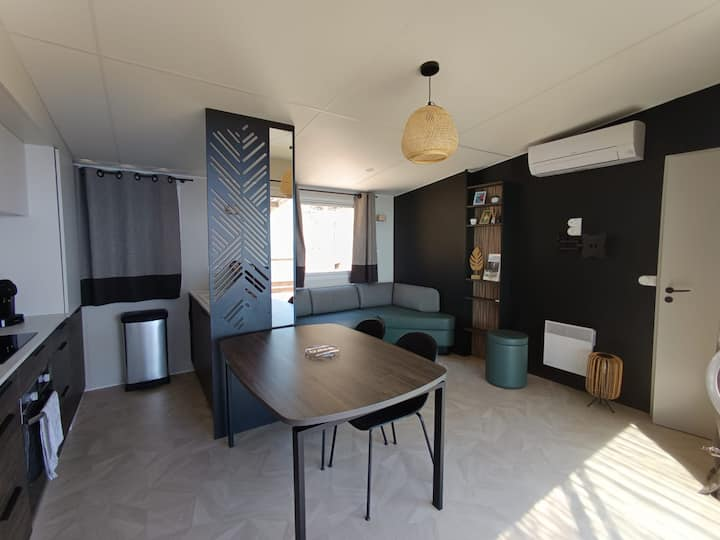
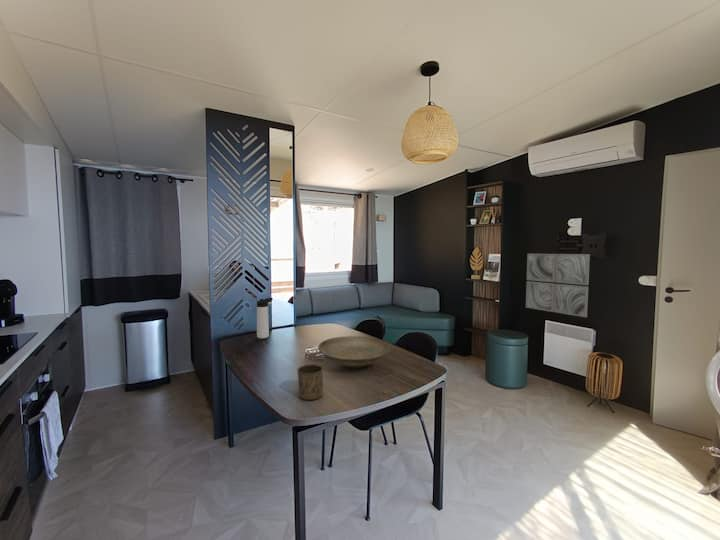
+ cup [297,363,324,401]
+ thermos bottle [256,297,274,339]
+ wall art [525,253,591,318]
+ decorative bowl [317,336,391,370]
